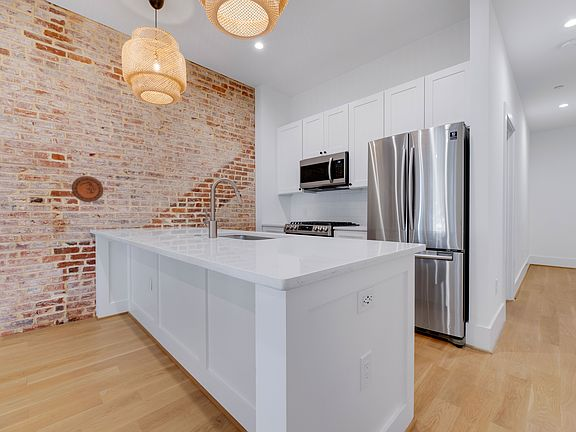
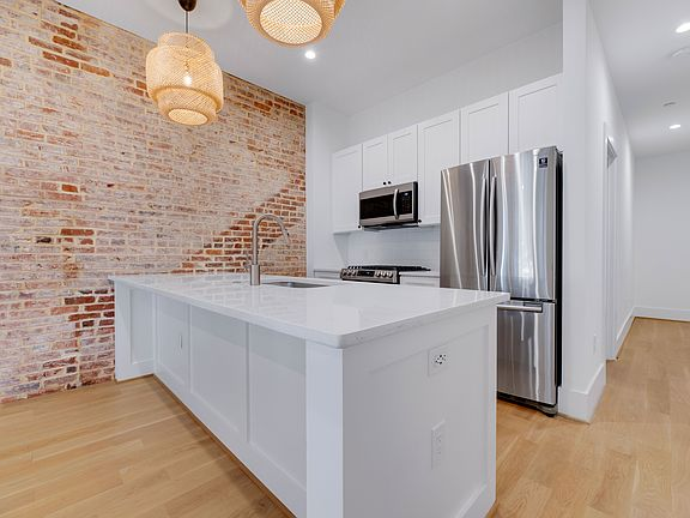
- decorative plate [71,175,104,203]
